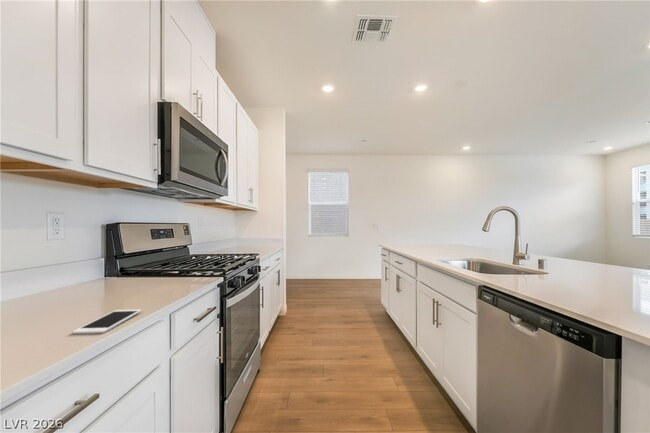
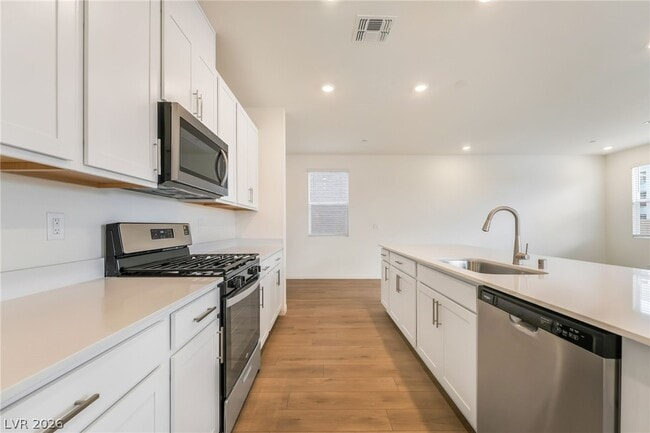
- cell phone [71,309,142,335]
